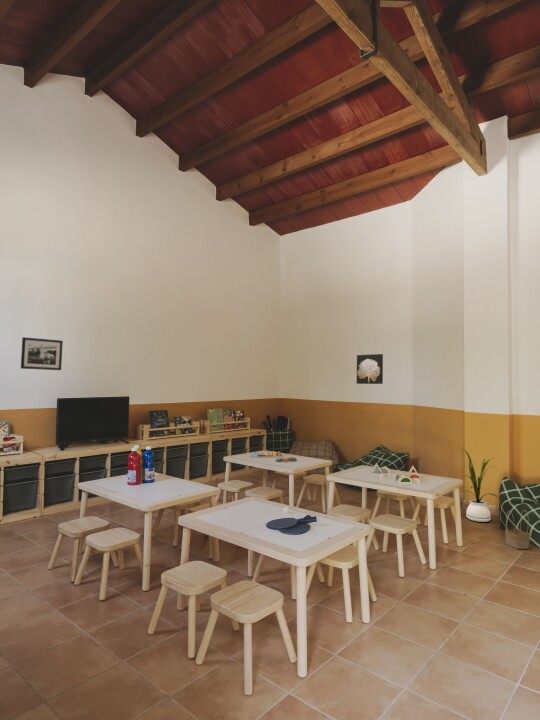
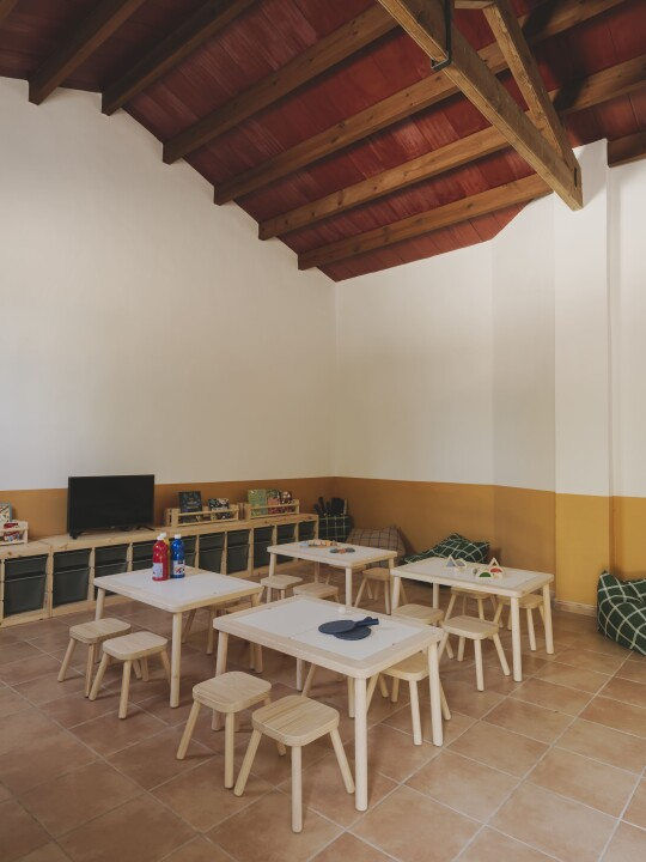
- wall art [356,353,384,385]
- picture frame [20,336,64,371]
- basket [504,509,531,550]
- house plant [457,445,499,523]
